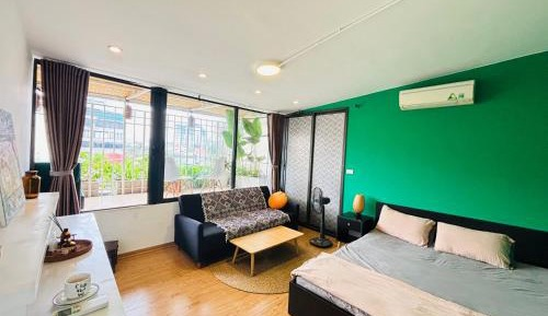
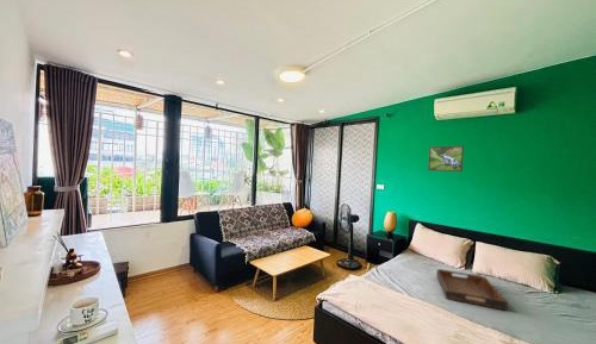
+ serving tray [435,268,509,312]
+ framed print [427,144,465,173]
